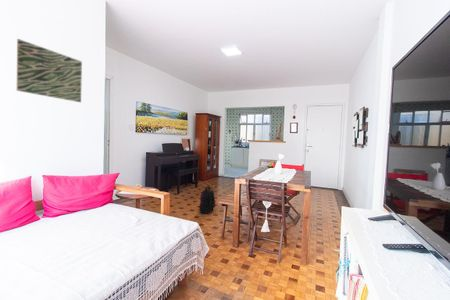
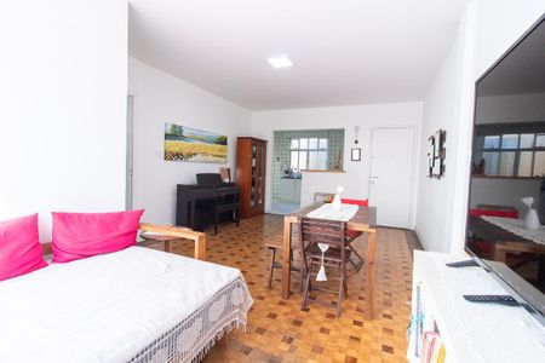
- wall art [16,38,83,103]
- backpack [198,185,216,215]
